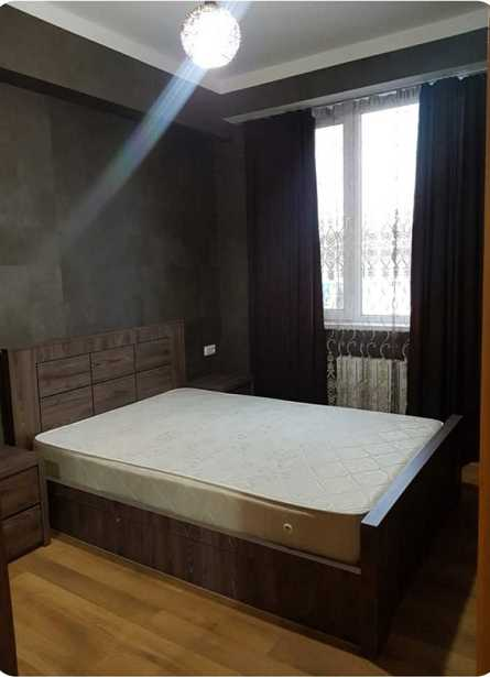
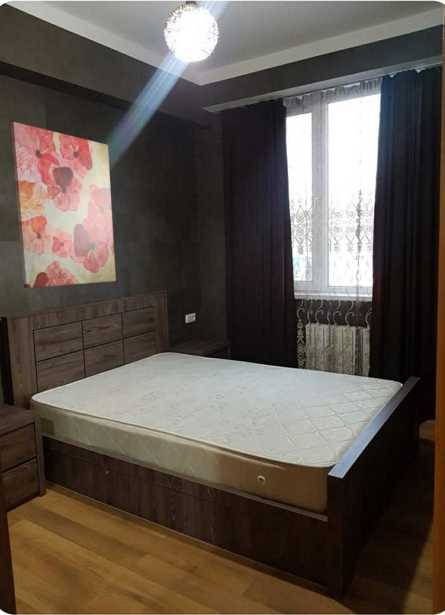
+ wall art [10,121,117,289]
